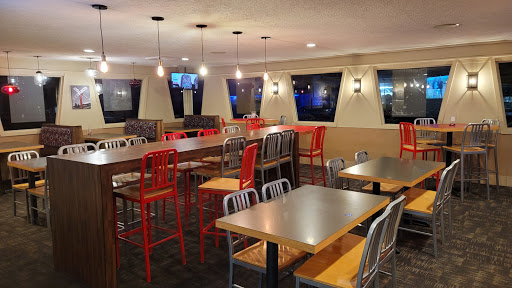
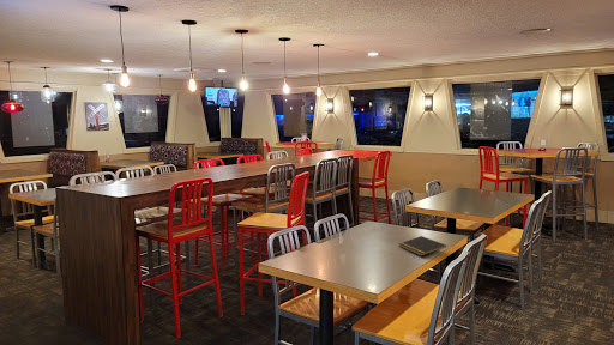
+ notepad [398,235,447,258]
